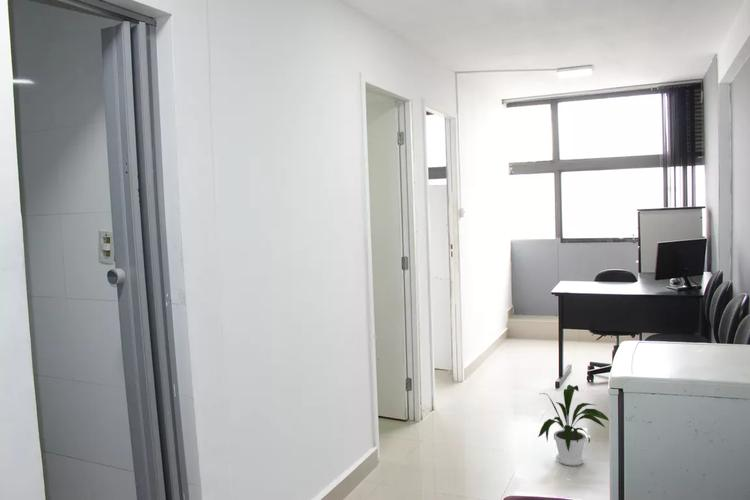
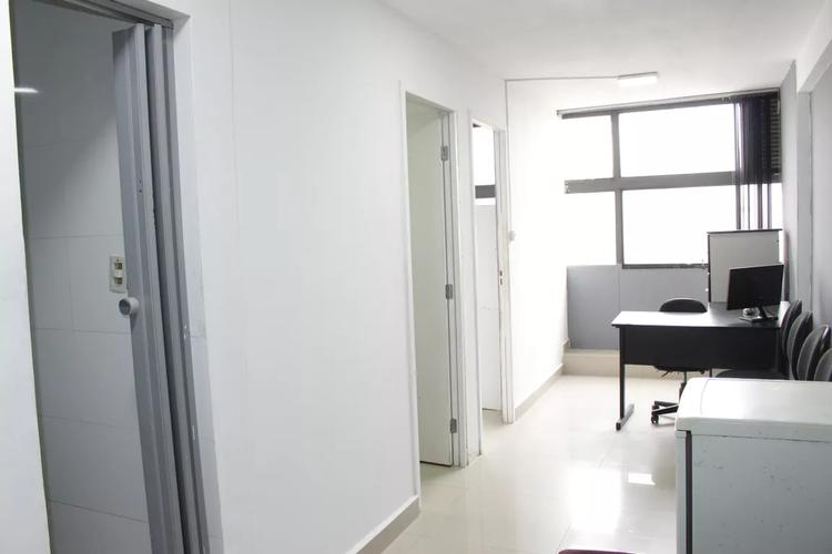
- house plant [537,384,610,467]
